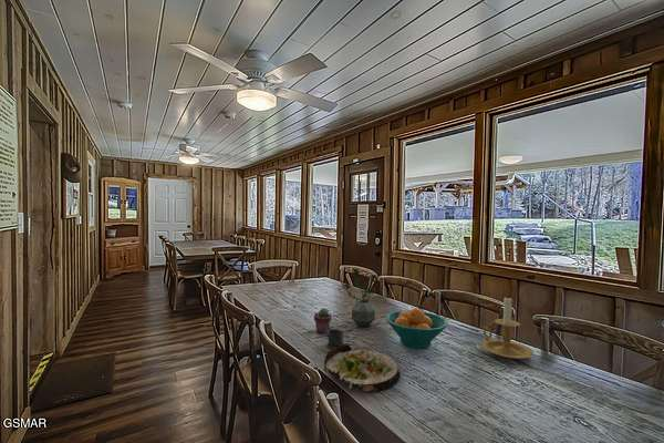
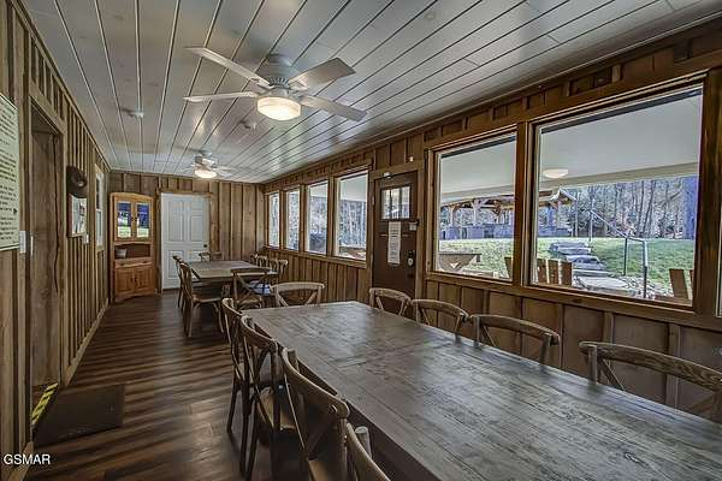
- fruit bowl [384,307,449,349]
- potted plant [343,267,378,328]
- mug [324,324,344,350]
- candle holder [480,295,535,360]
- potted succulent [313,307,333,334]
- salad plate [322,342,402,393]
